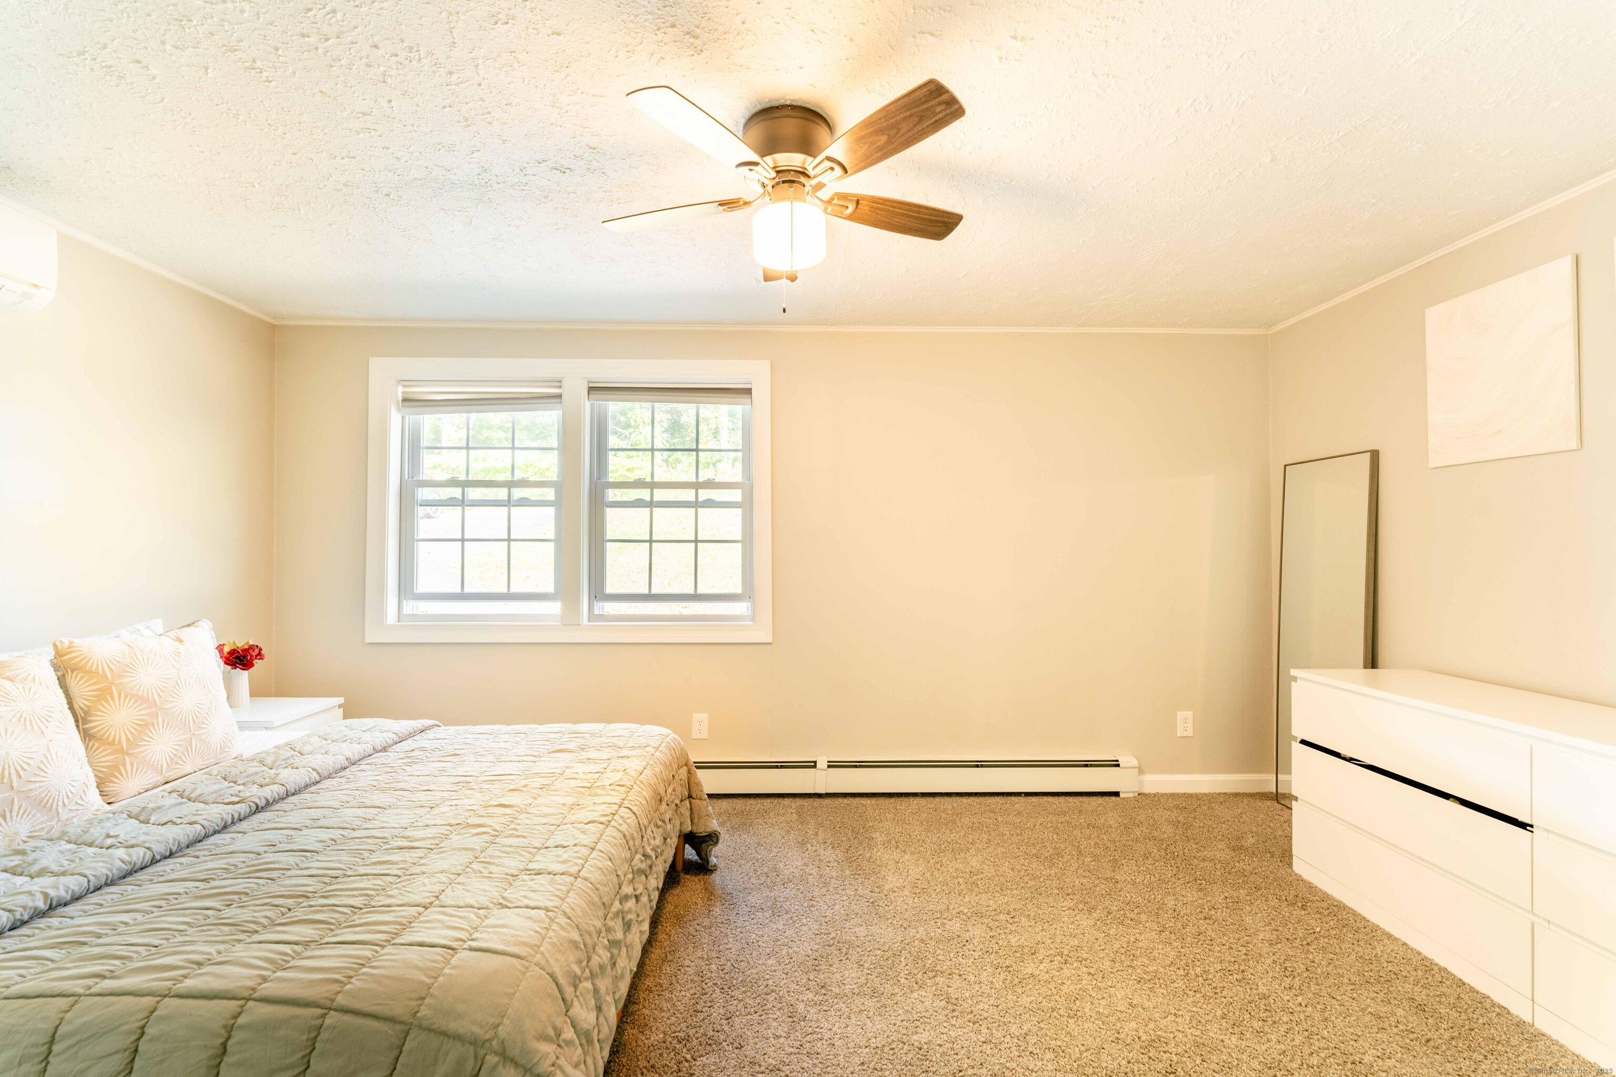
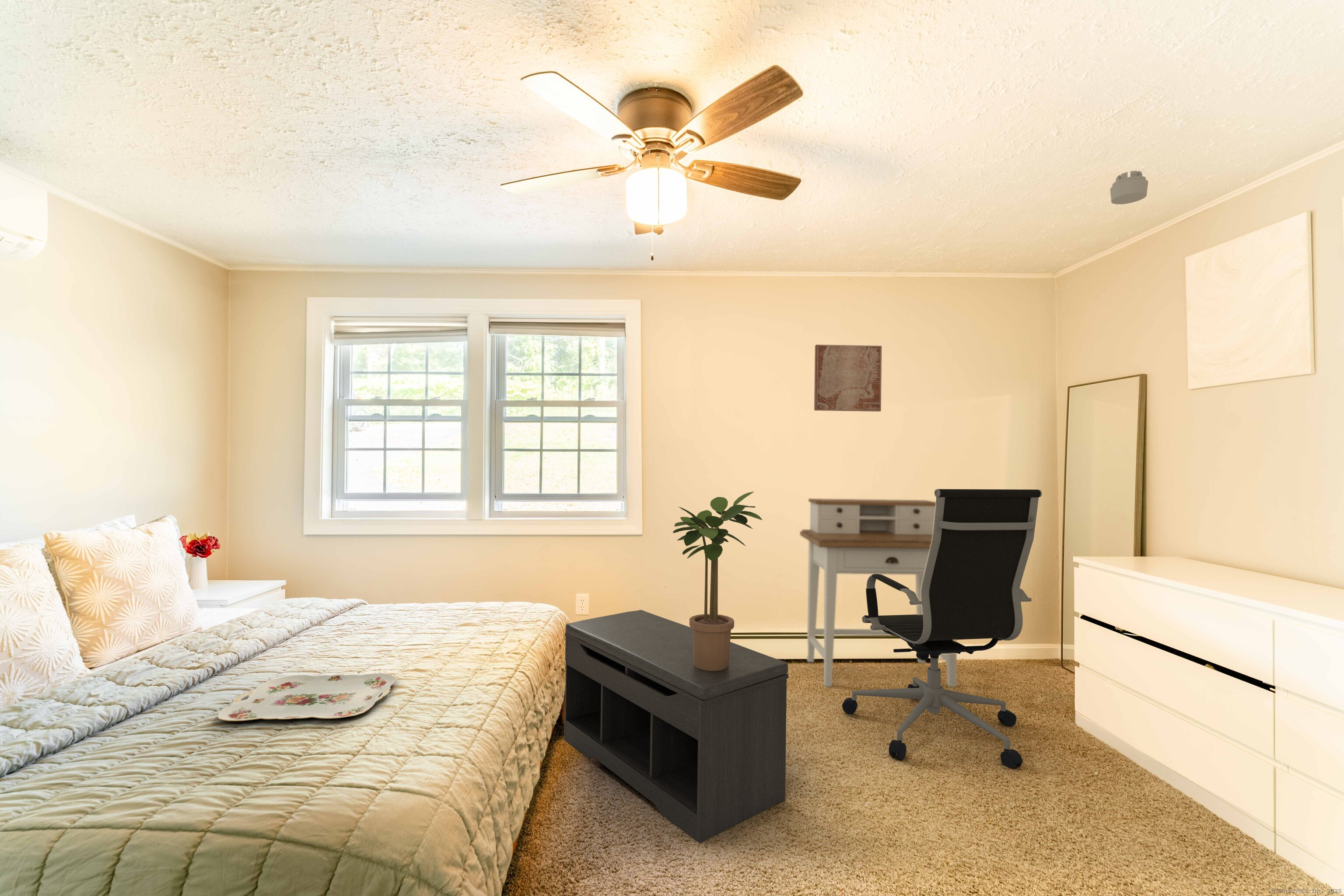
+ smoke detector [1110,170,1148,205]
+ bench [563,610,789,844]
+ desk [799,498,957,687]
+ office chair [842,488,1043,769]
+ wall art [814,344,882,412]
+ potted plant [672,491,763,671]
+ serving tray [217,673,397,722]
